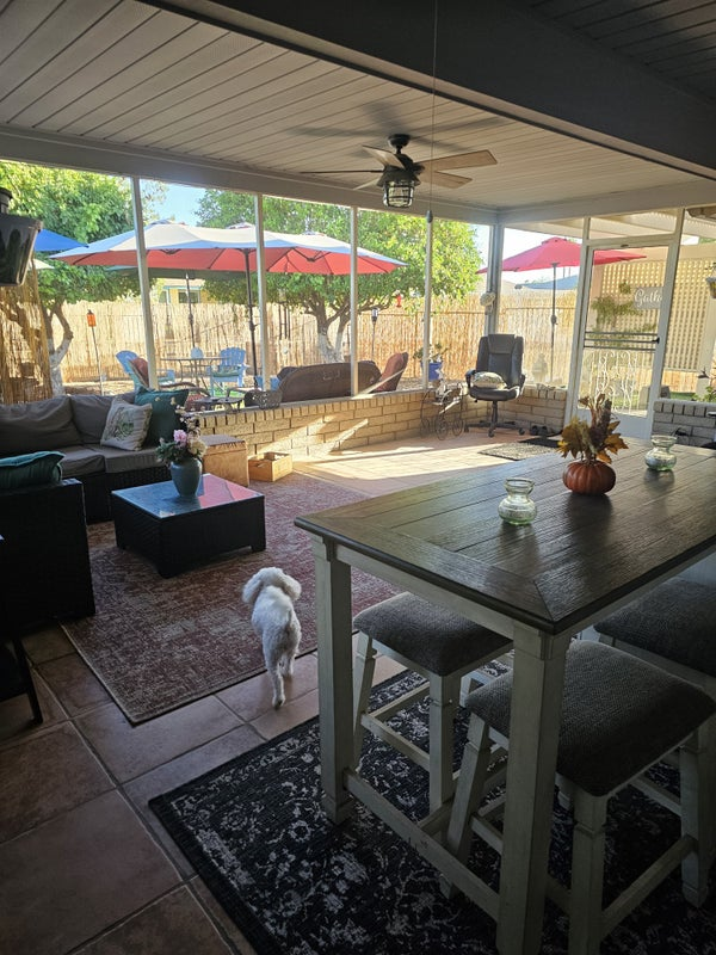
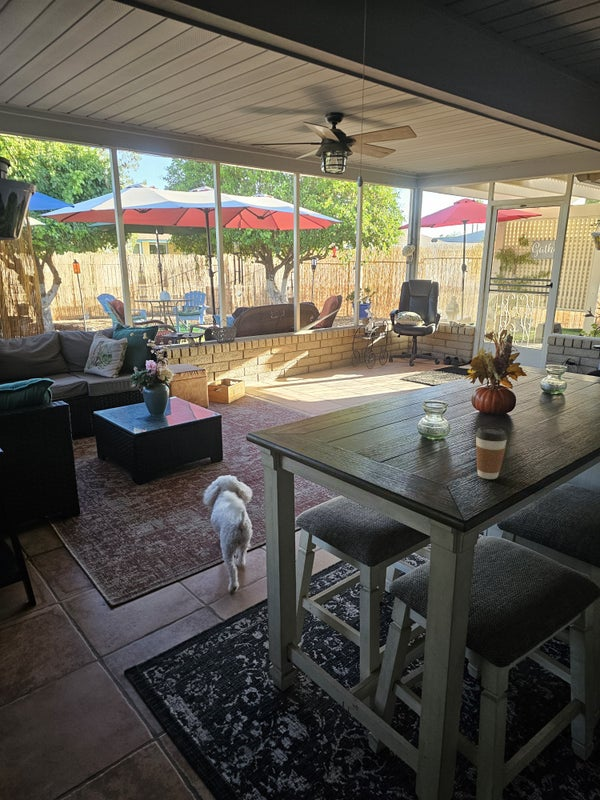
+ coffee cup [475,426,508,480]
